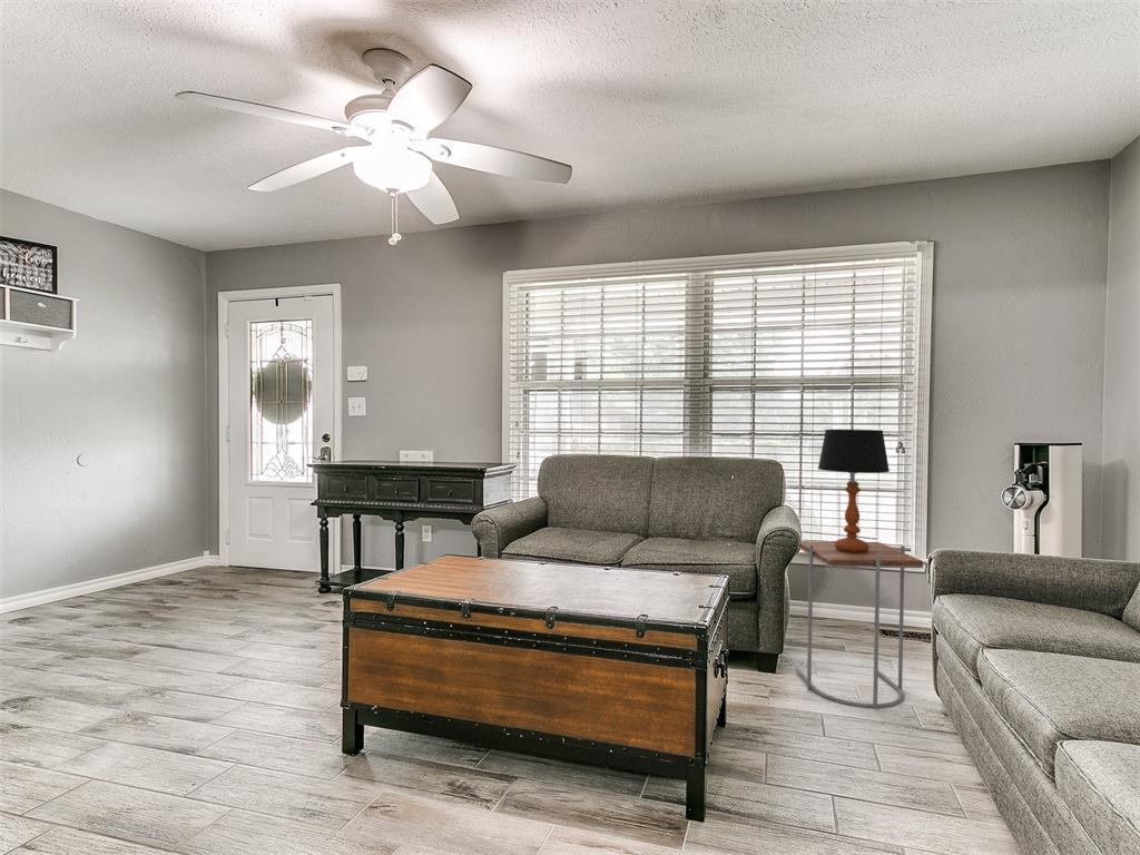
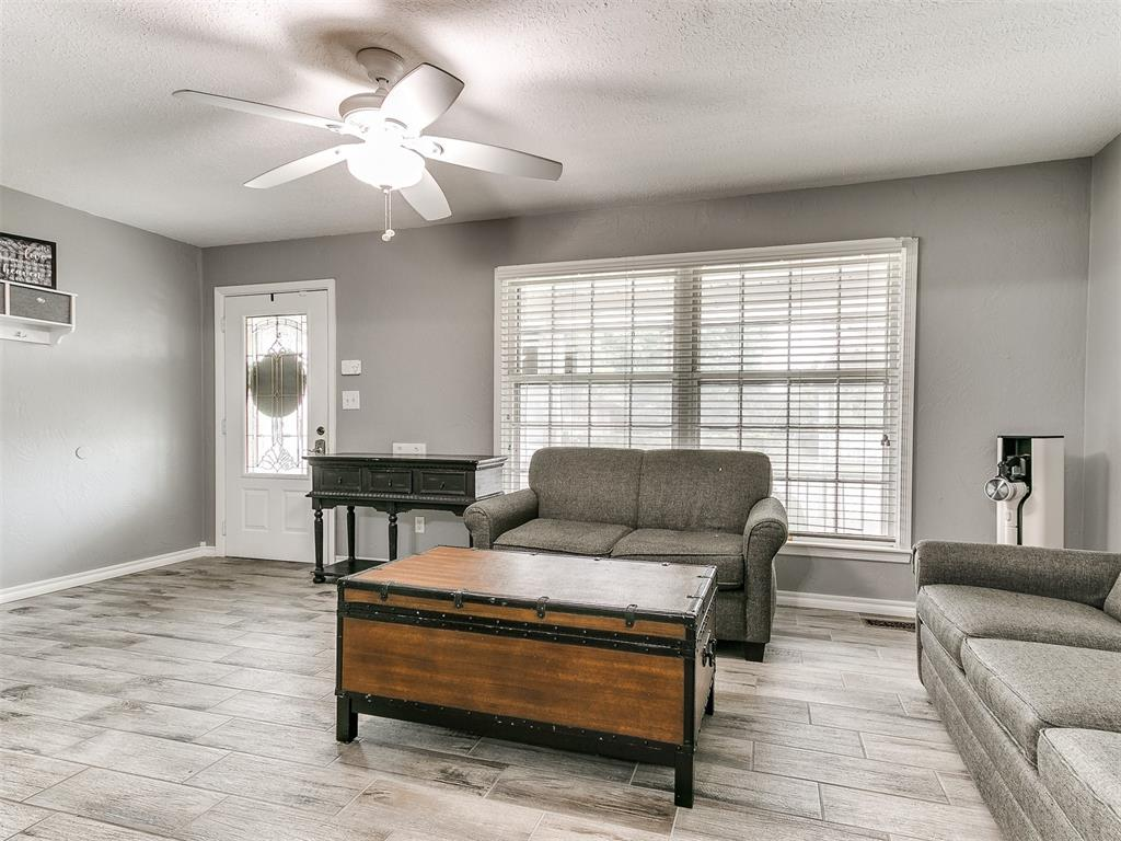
- side table [794,540,924,710]
- table lamp [817,429,891,552]
